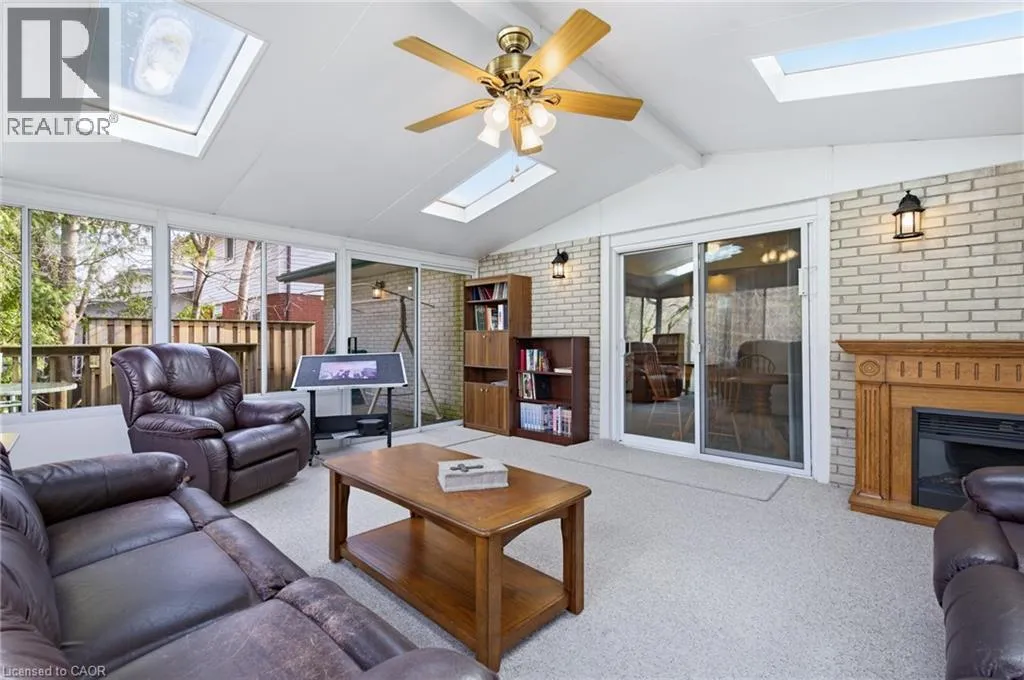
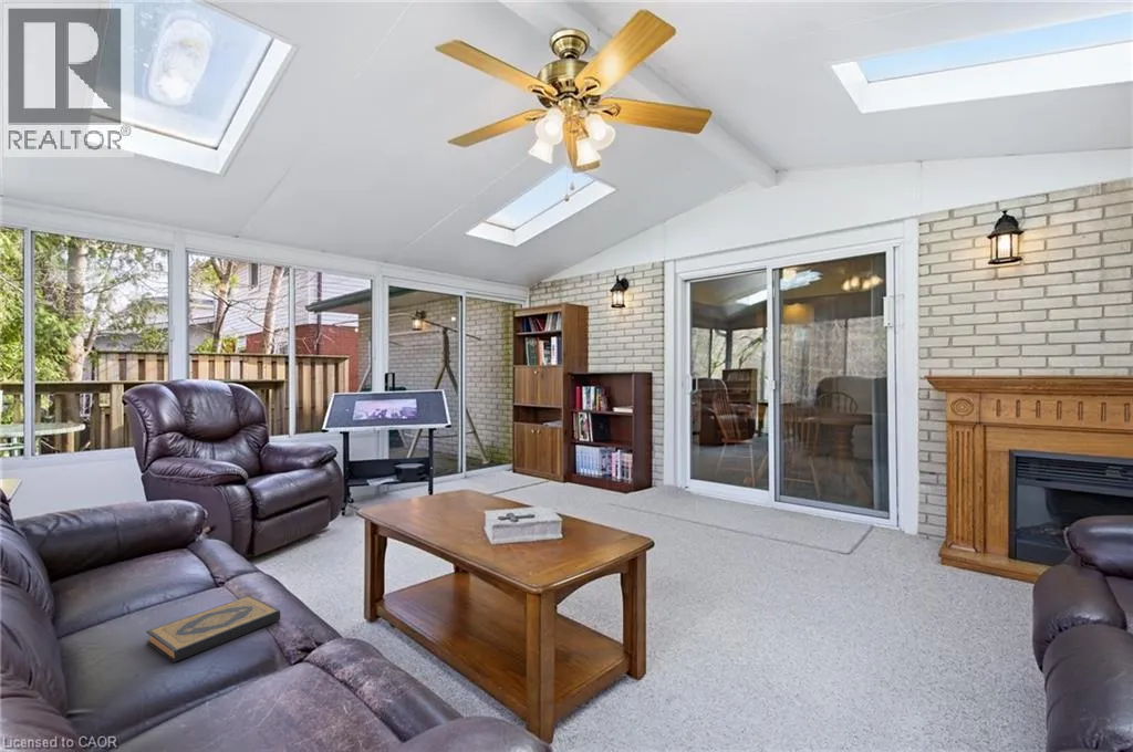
+ hardback book [145,594,281,664]
